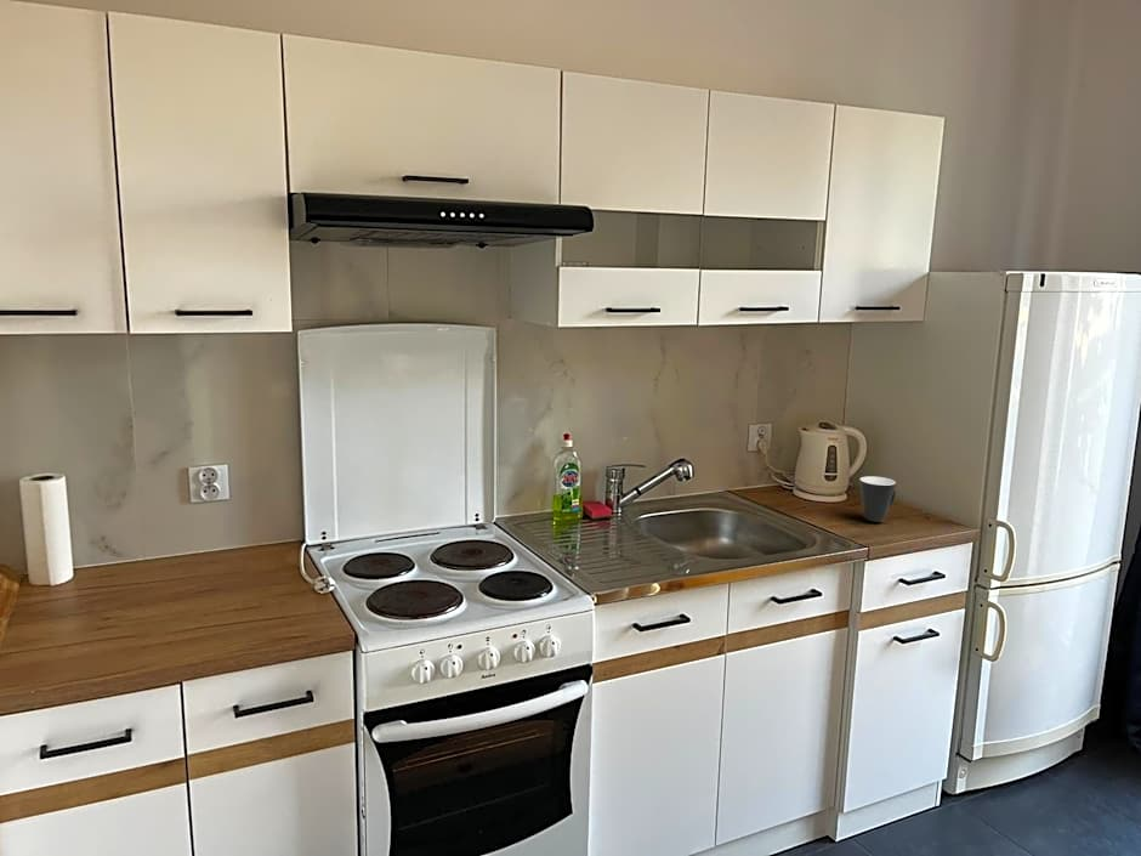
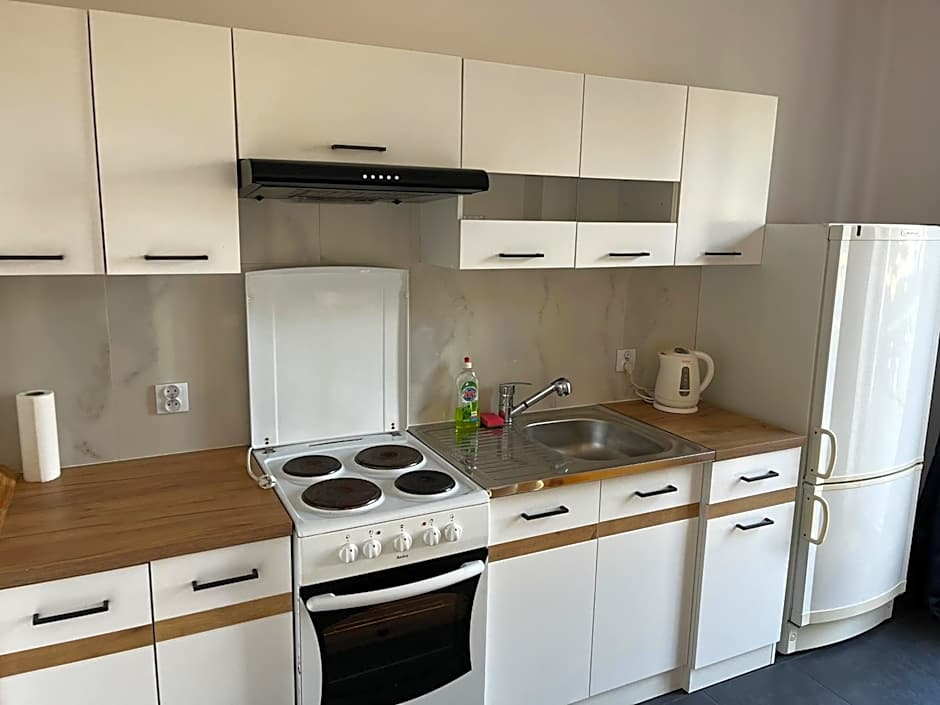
- mug [858,476,897,523]
